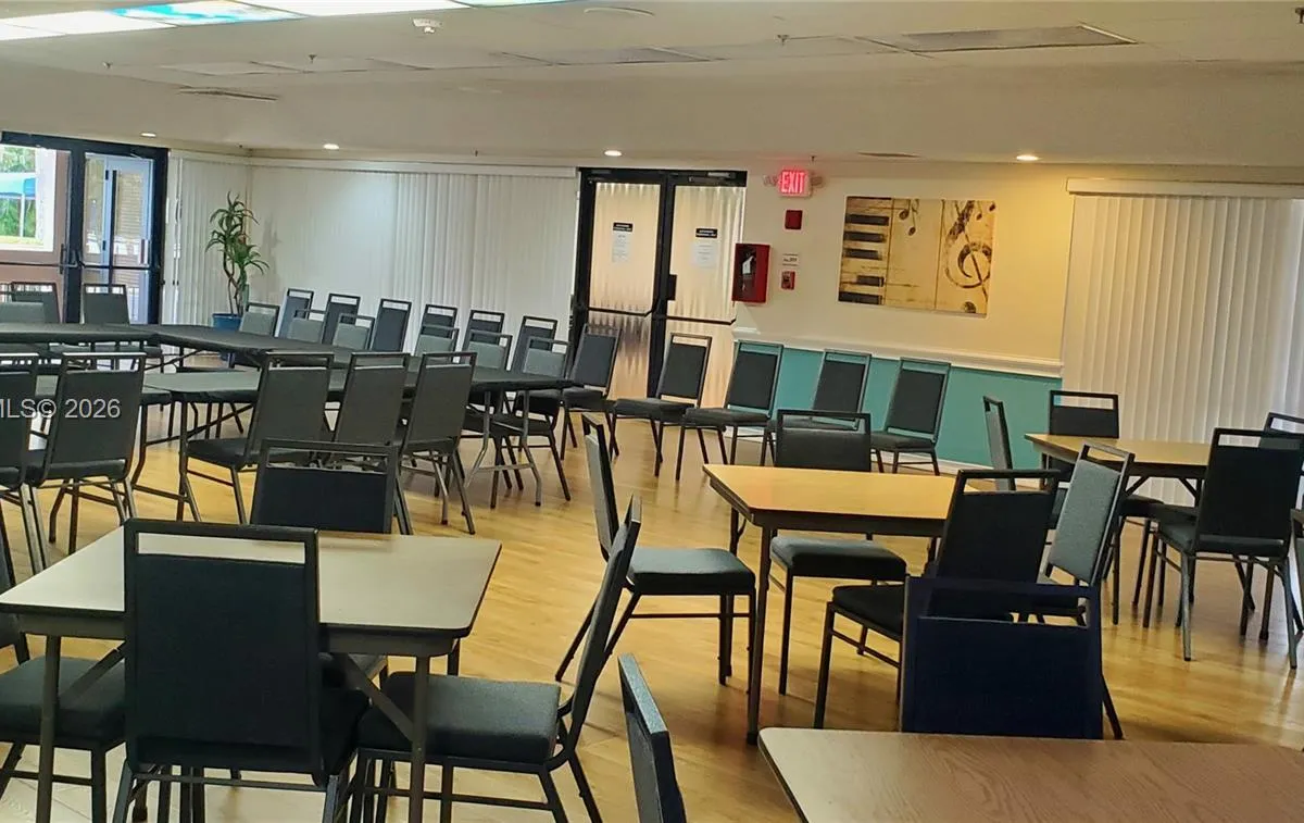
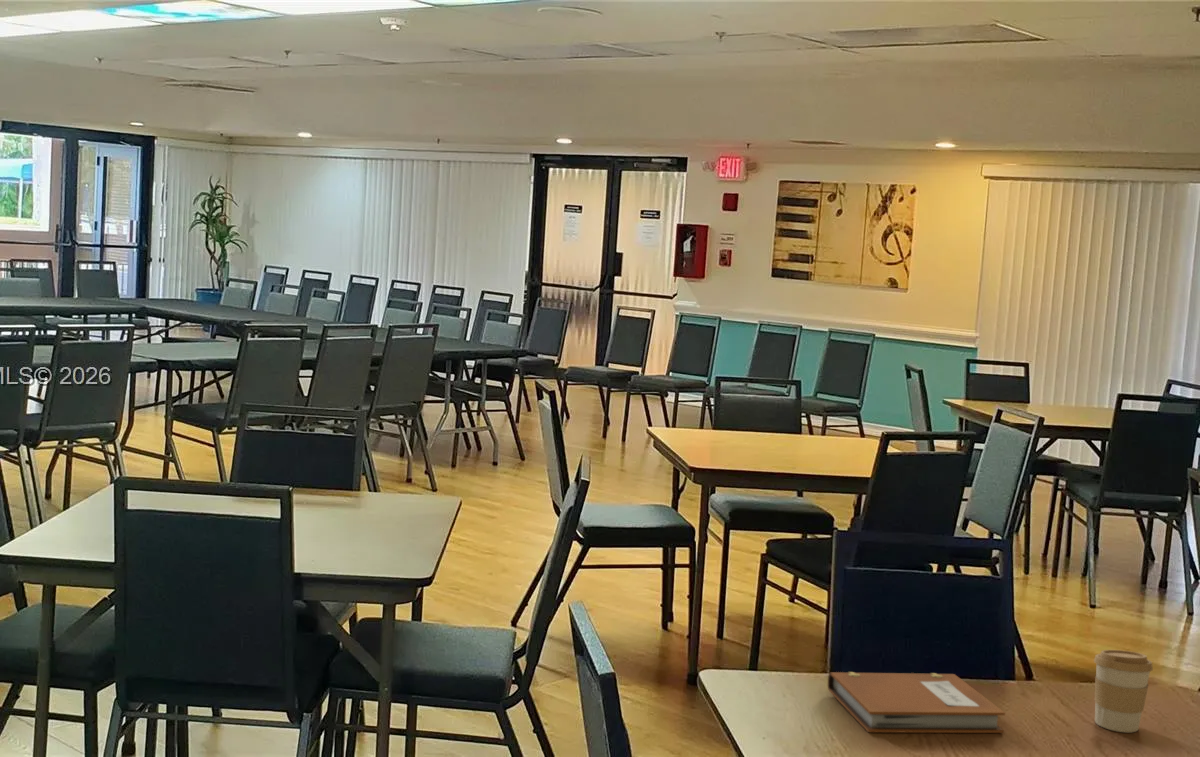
+ coffee cup [1093,649,1154,733]
+ notebook [827,671,1006,734]
